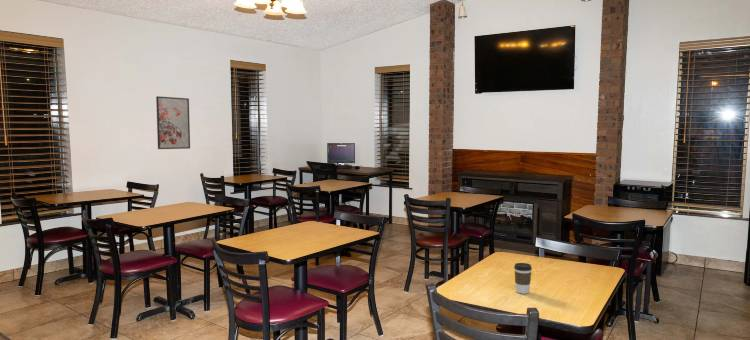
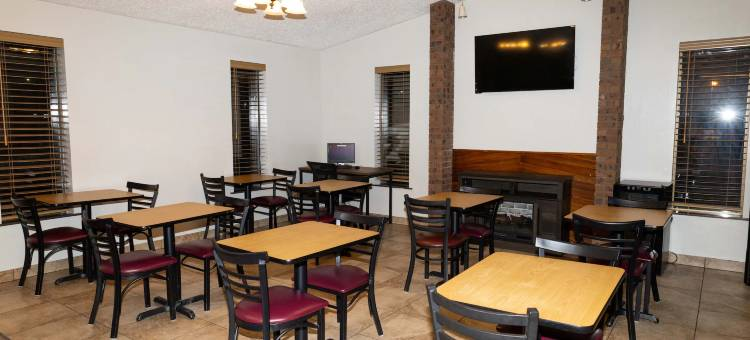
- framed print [155,95,191,150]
- coffee cup [513,262,533,295]
